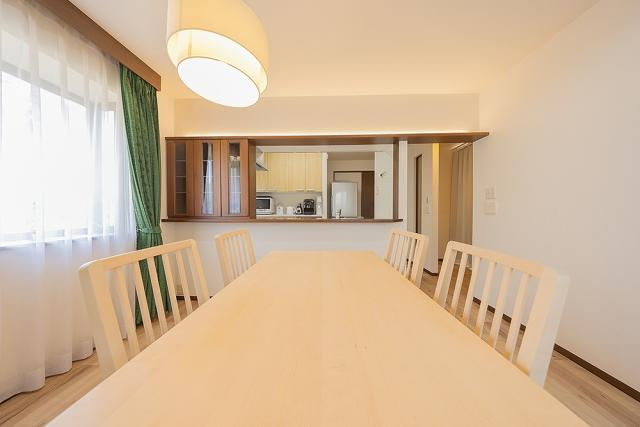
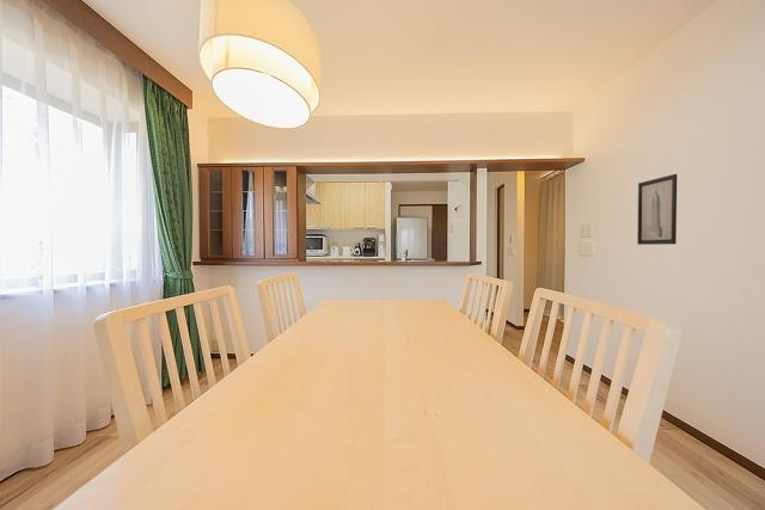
+ wall art [636,173,678,246]
